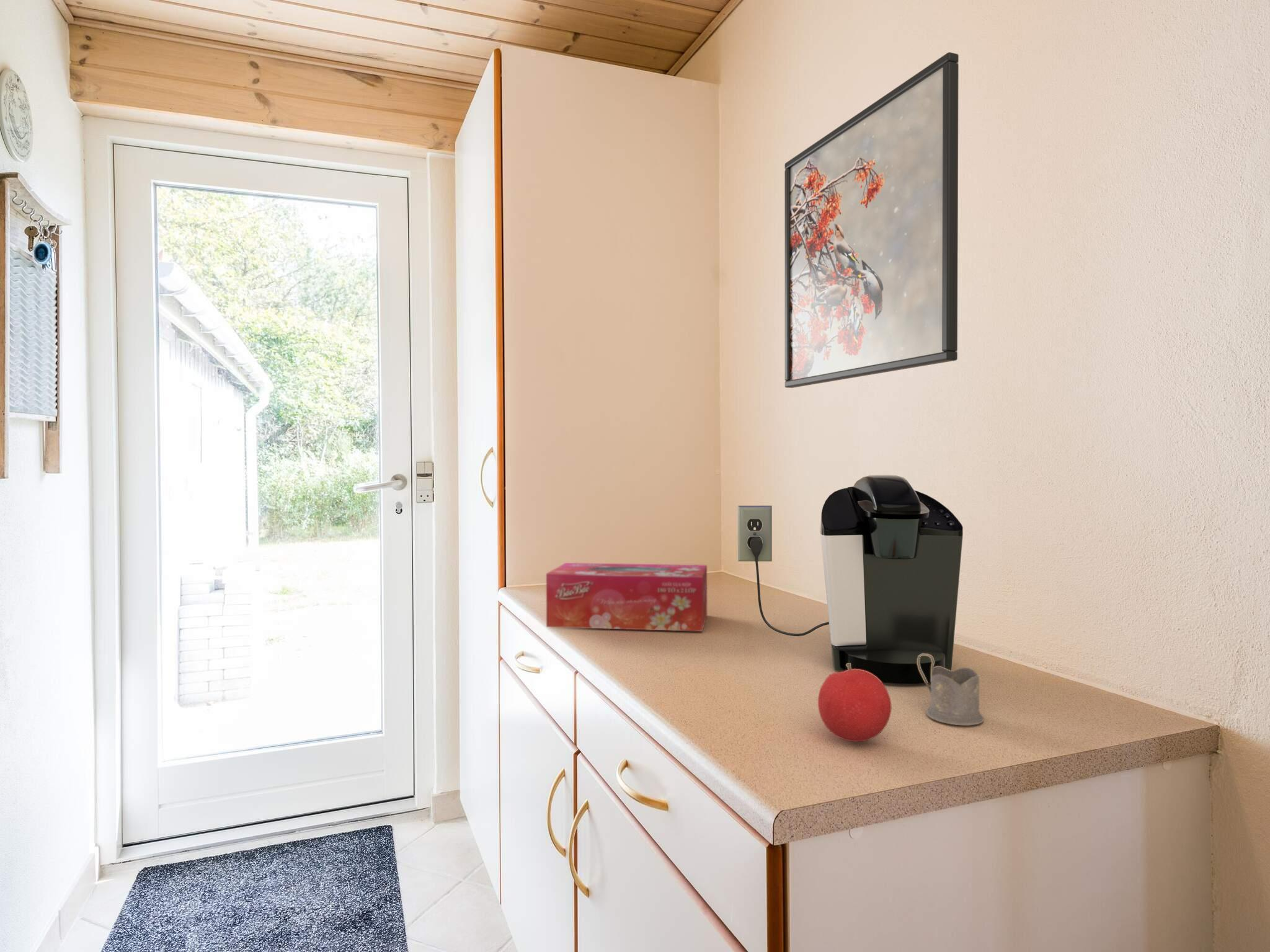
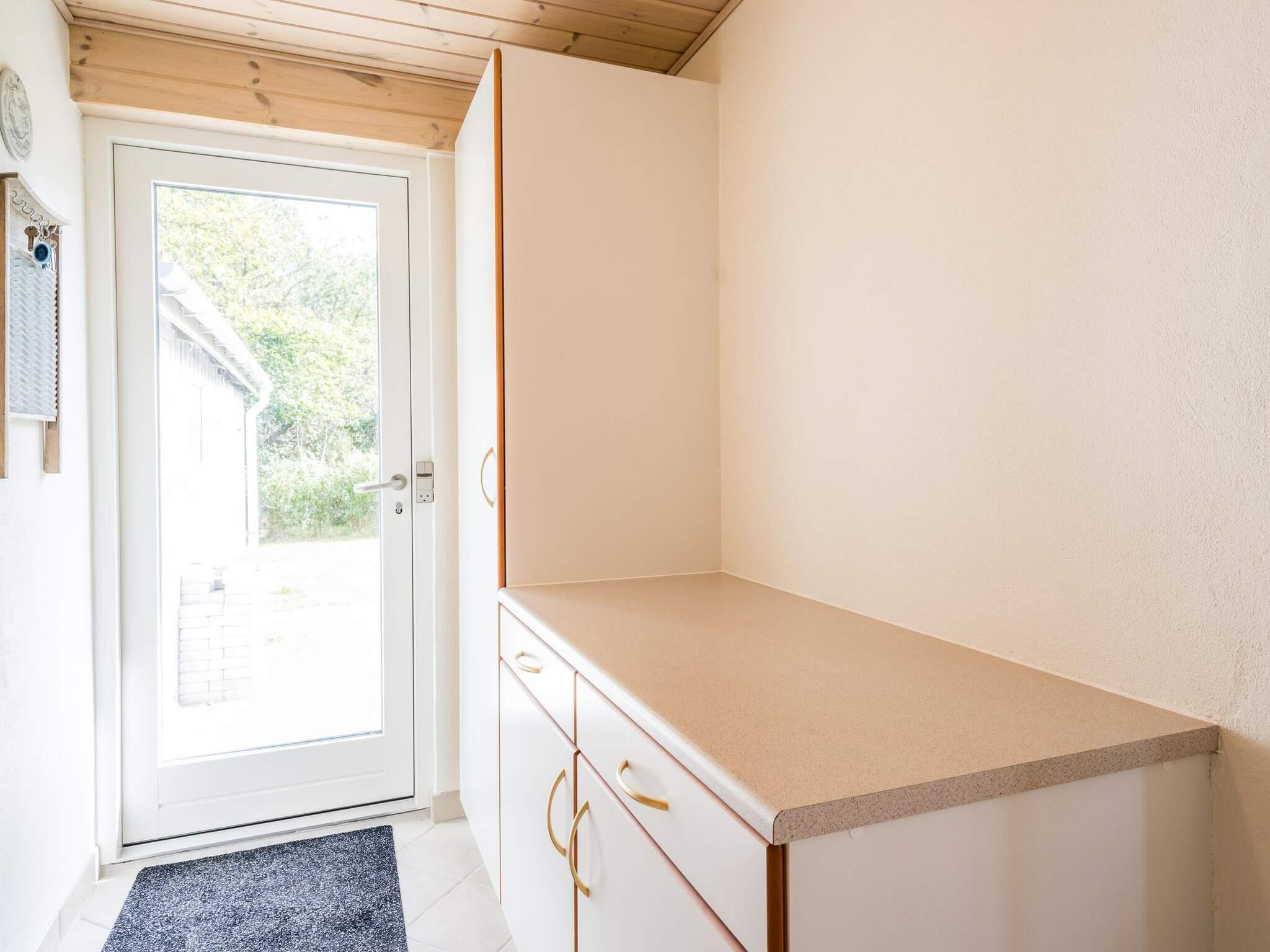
- coffee maker [737,474,964,685]
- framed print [784,51,959,389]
- fruit [817,663,892,743]
- tissue box [546,562,708,632]
- tea glass holder [917,653,984,726]
